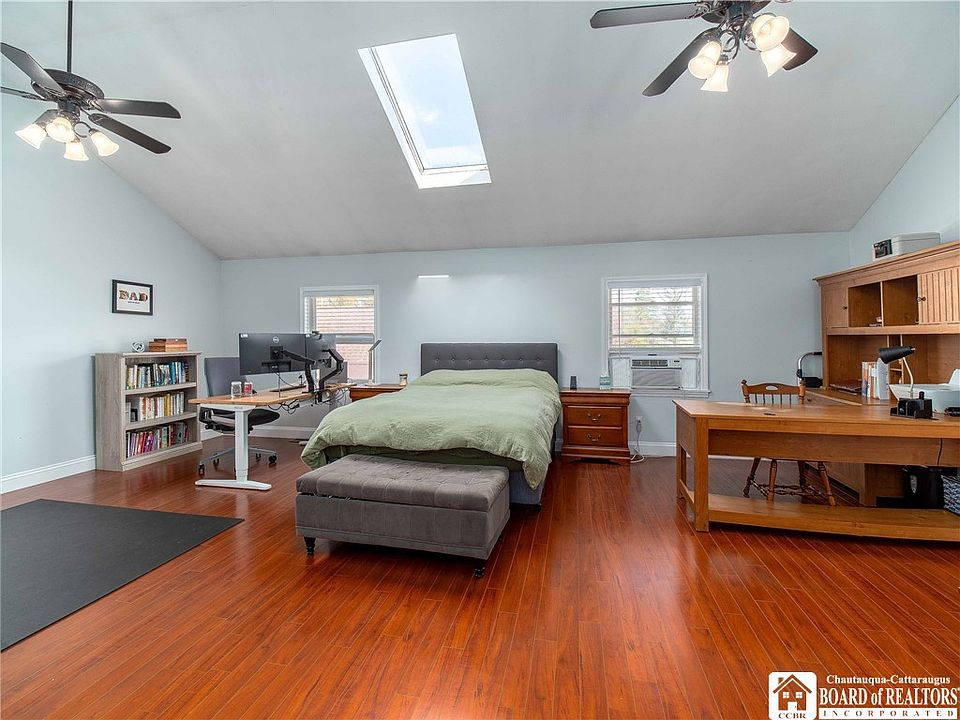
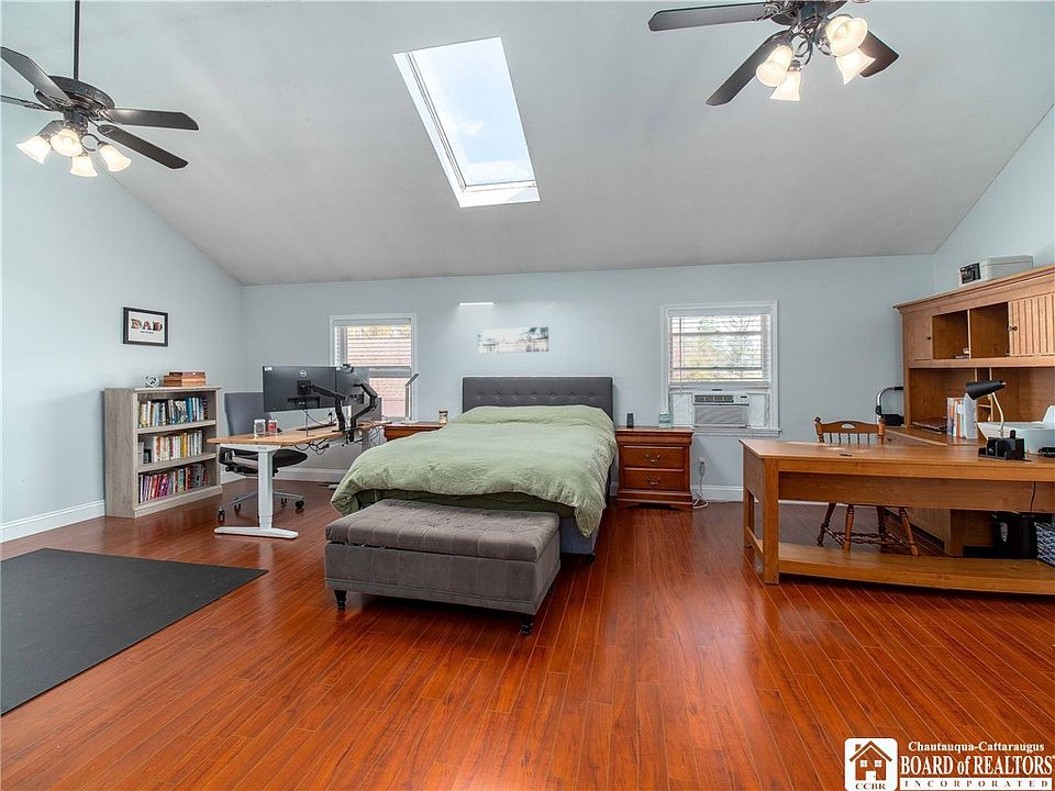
+ wall art [477,326,549,355]
